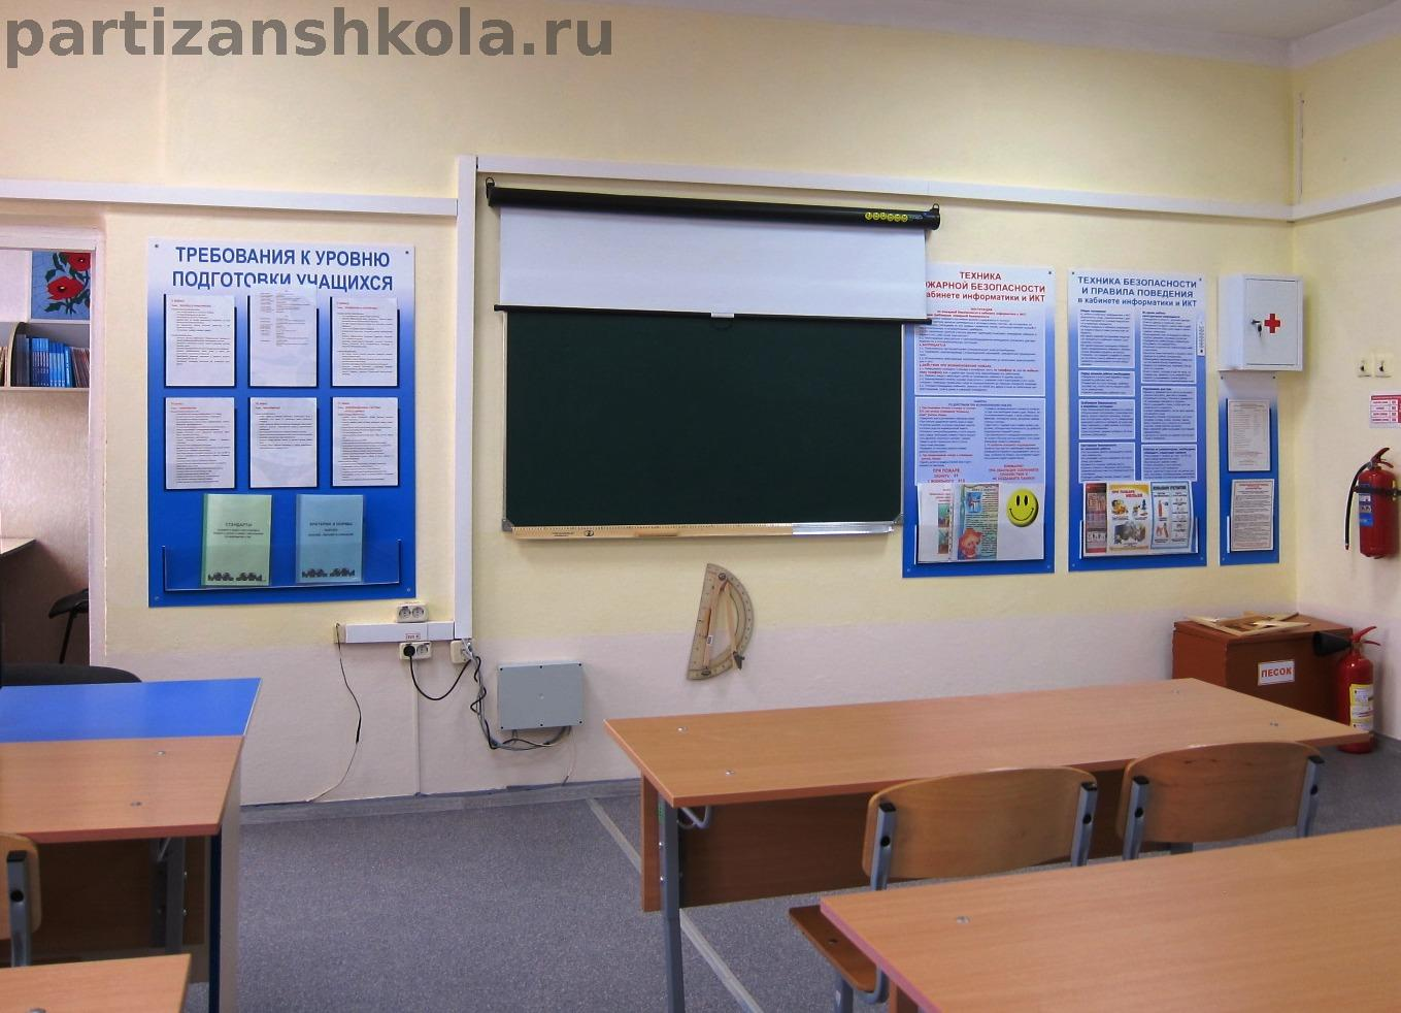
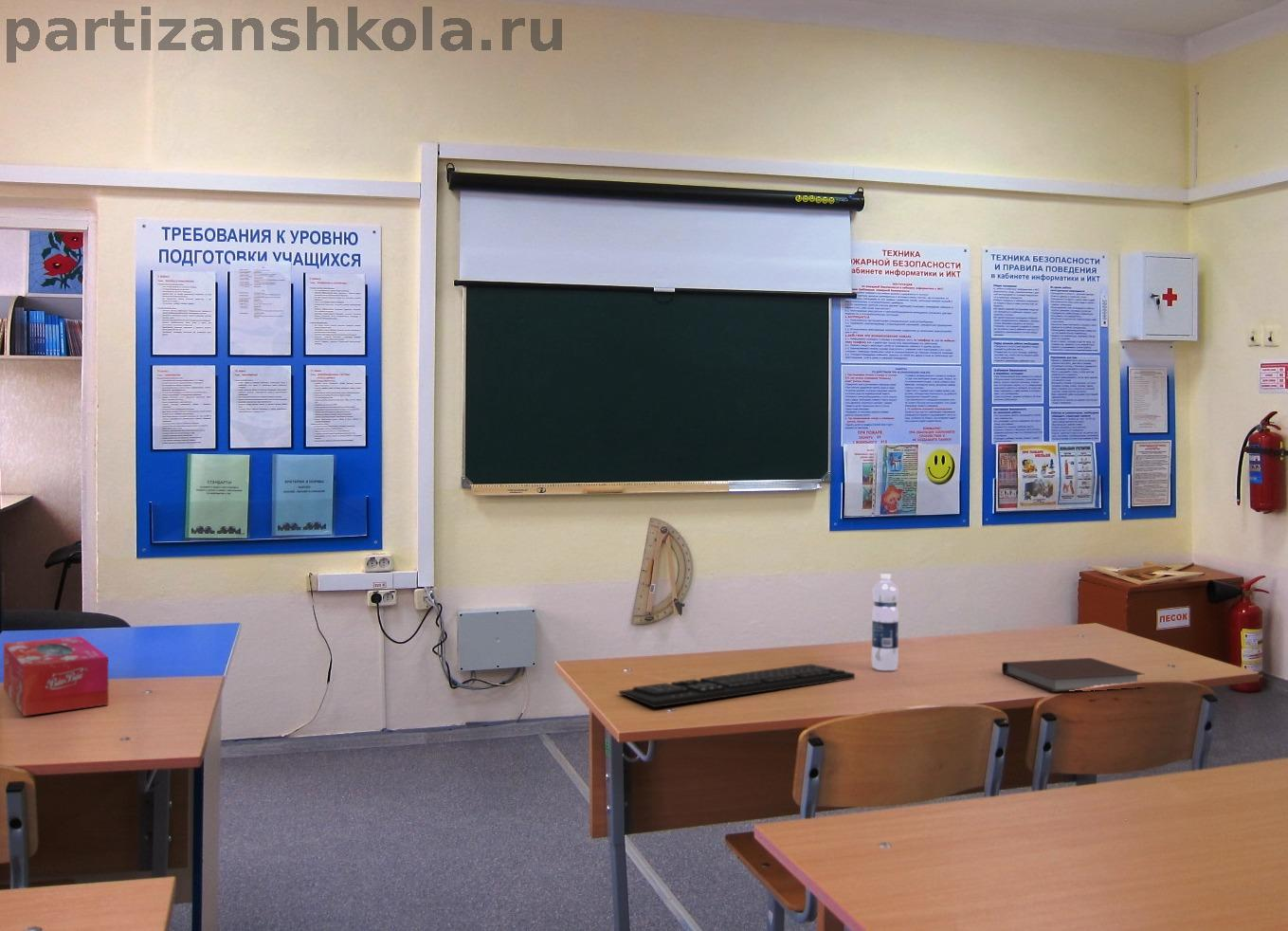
+ notebook [1001,657,1145,693]
+ keyboard [618,663,856,708]
+ tissue box [3,635,109,717]
+ water bottle [871,573,899,671]
